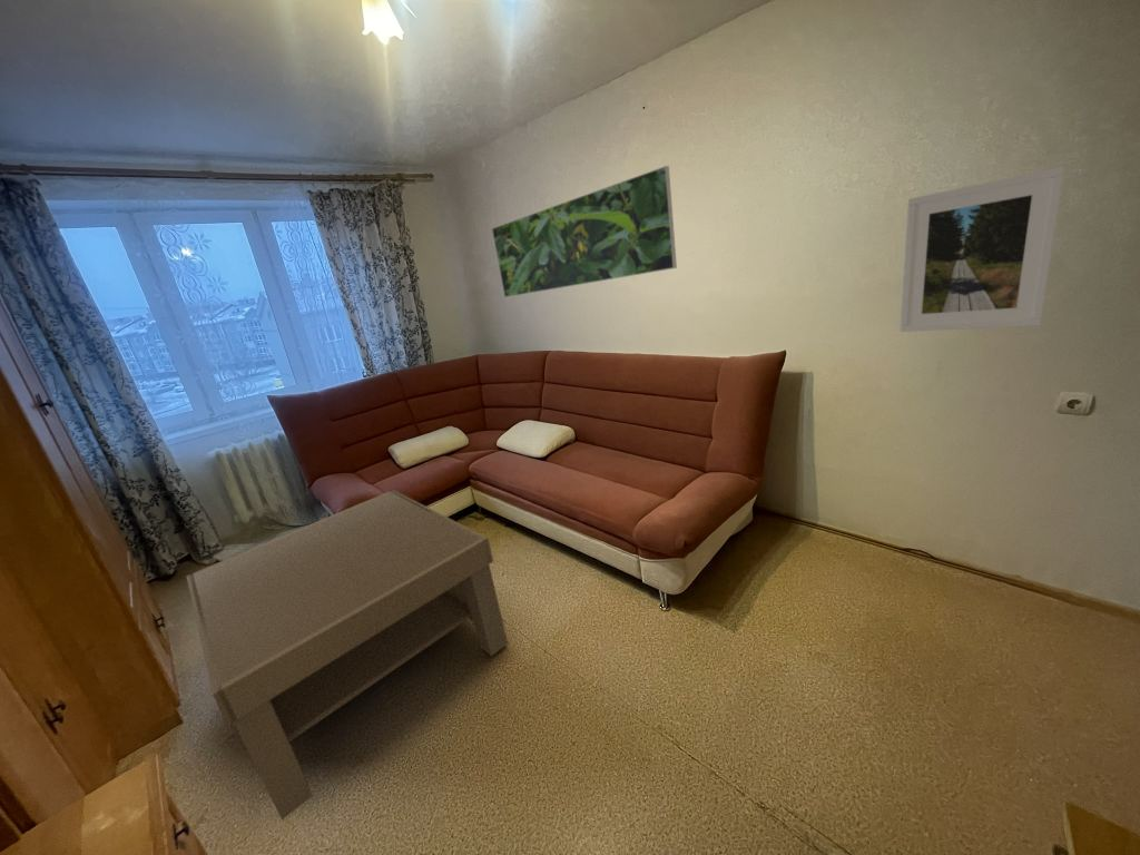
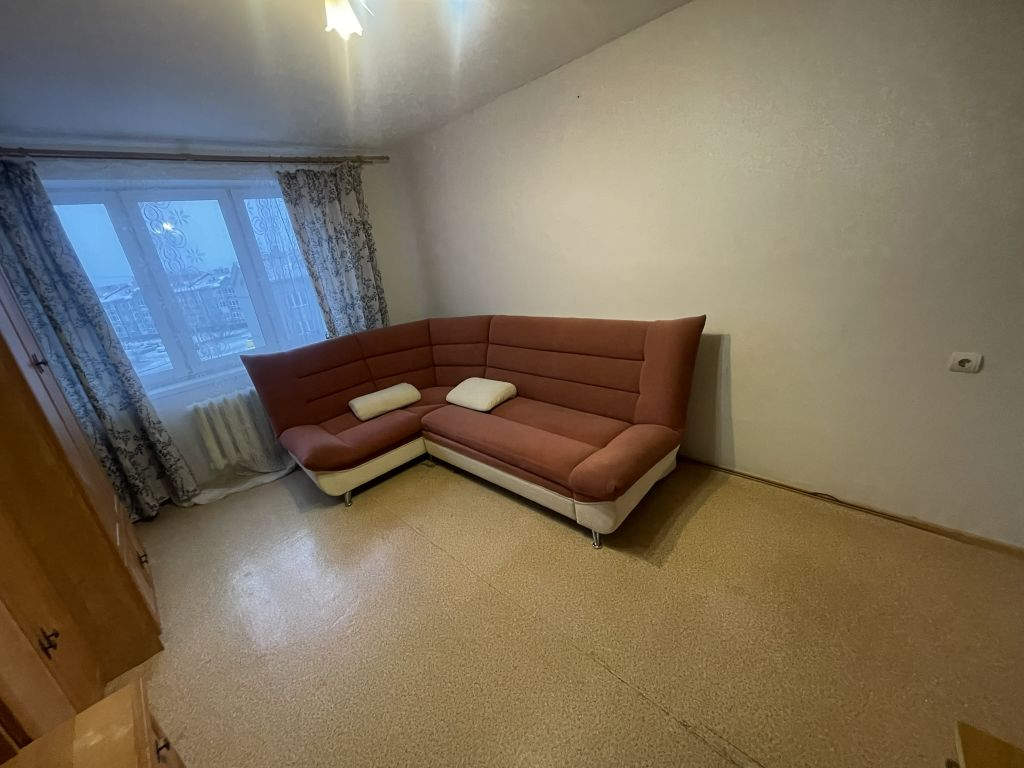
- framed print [898,166,1067,333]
- coffee table [185,489,509,822]
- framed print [491,165,678,298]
